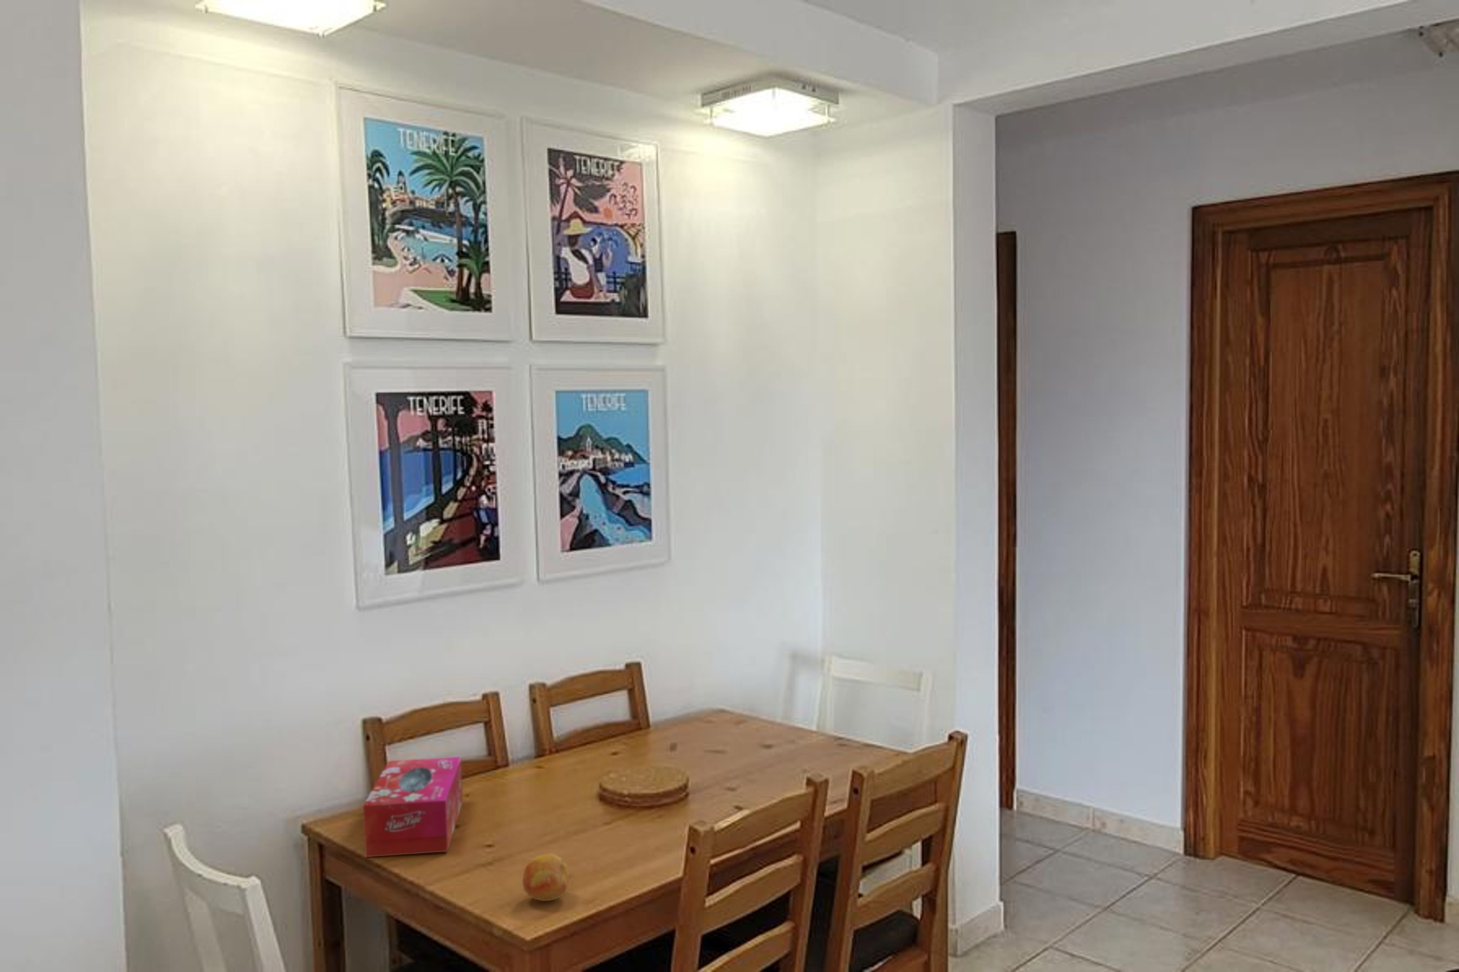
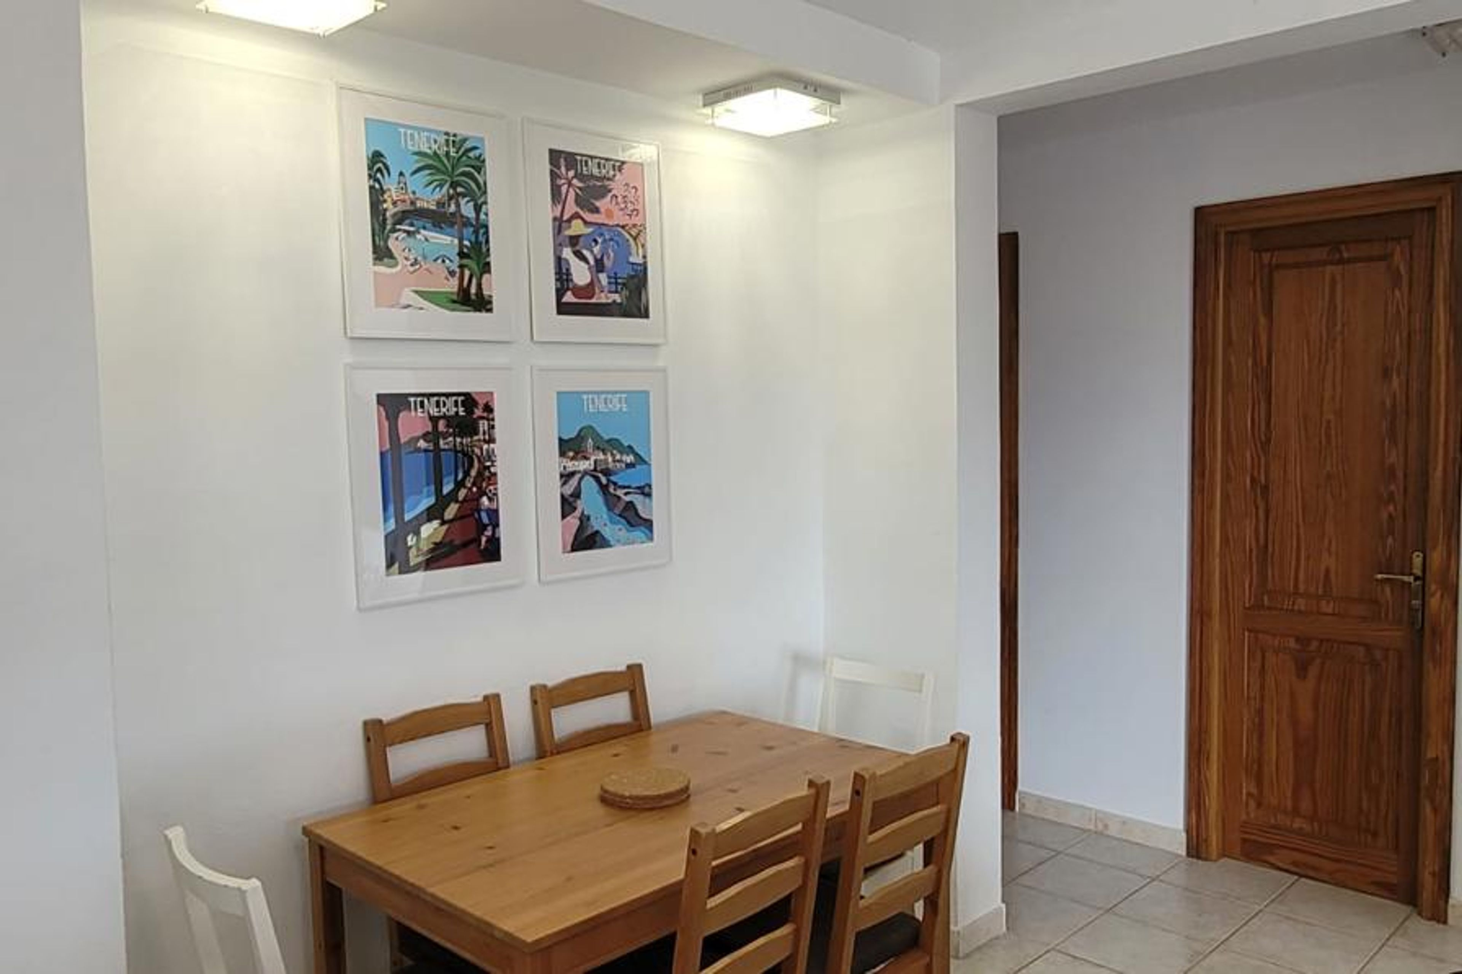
- tissue box [362,756,463,857]
- fruit [522,853,569,901]
